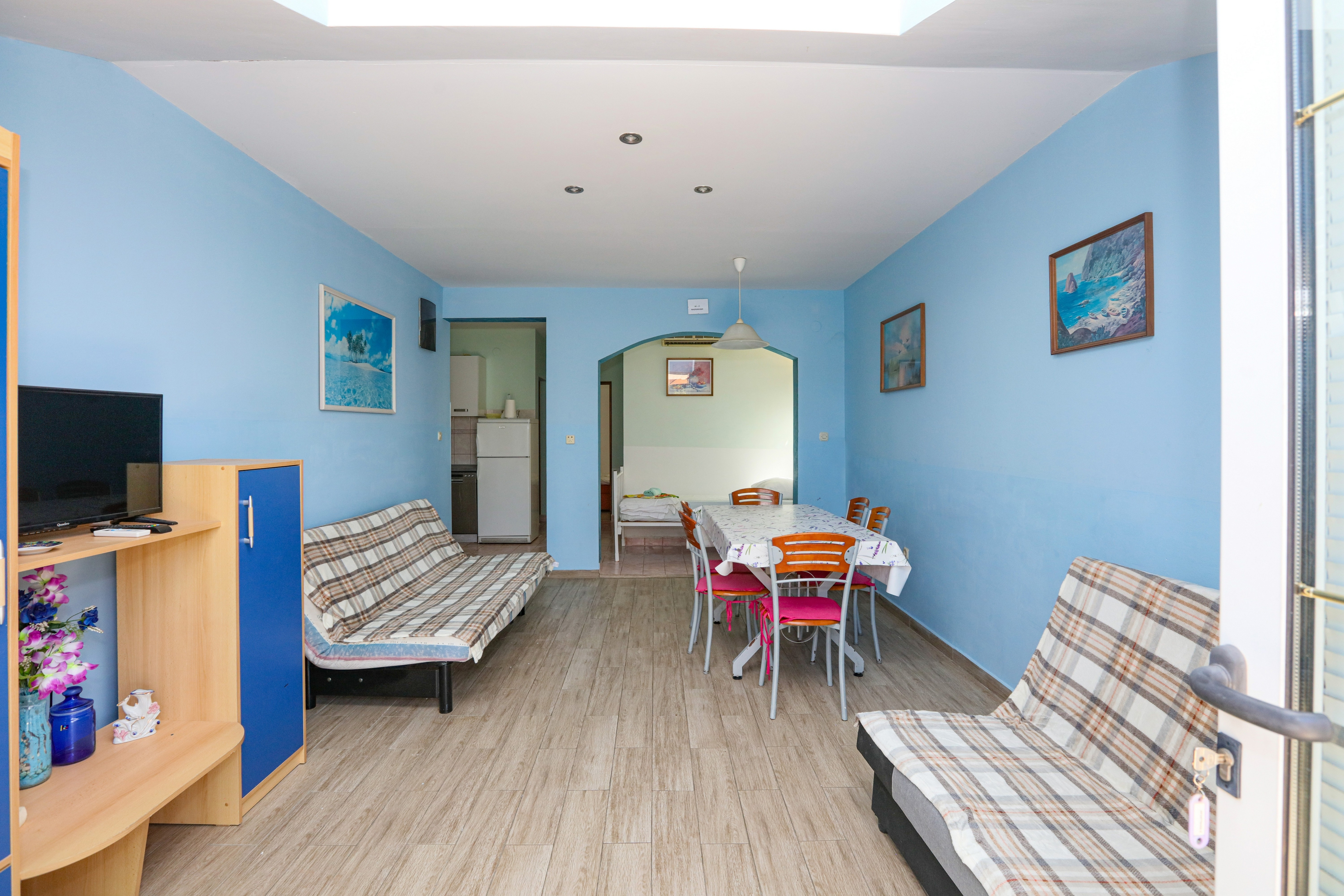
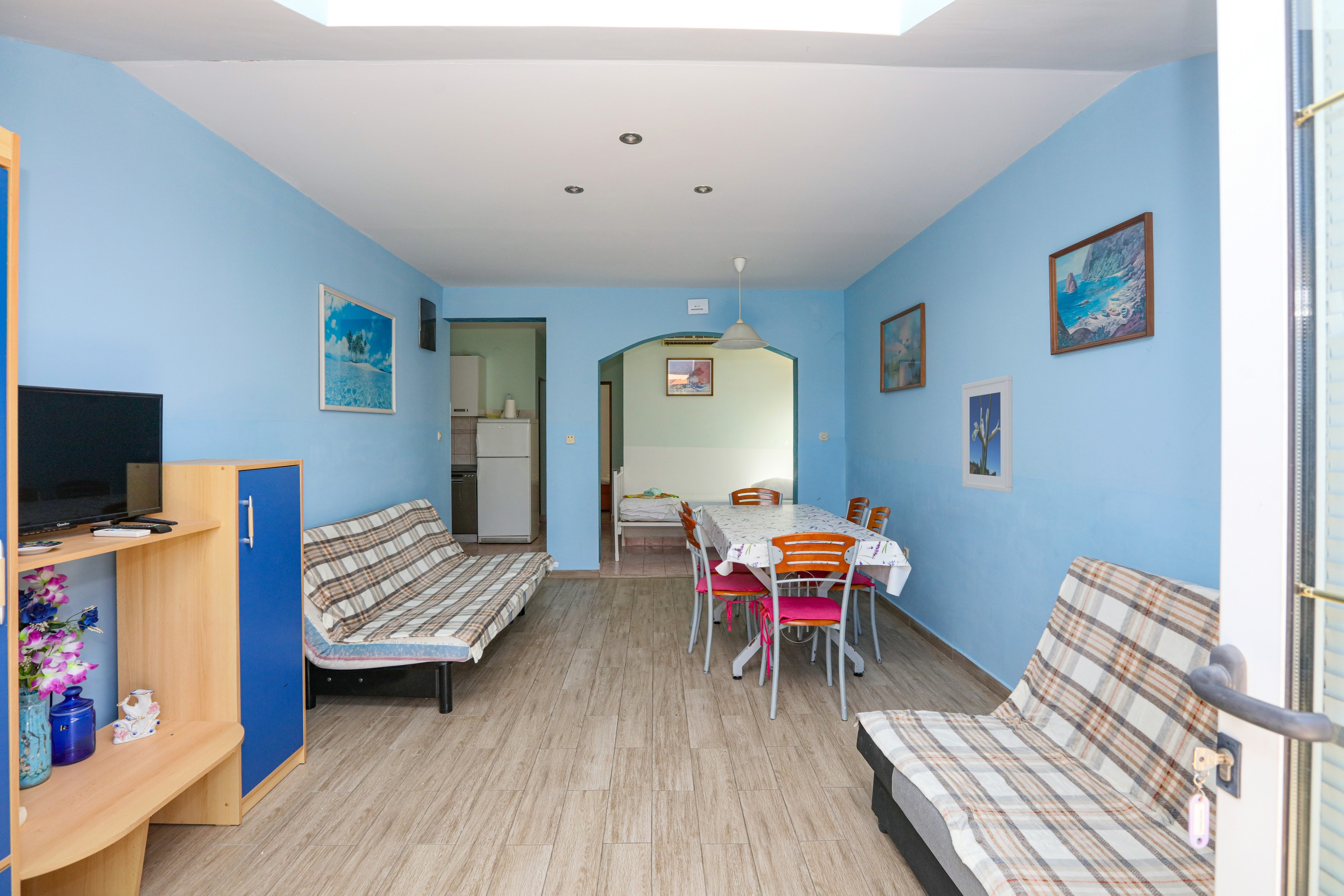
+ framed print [962,375,1013,493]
